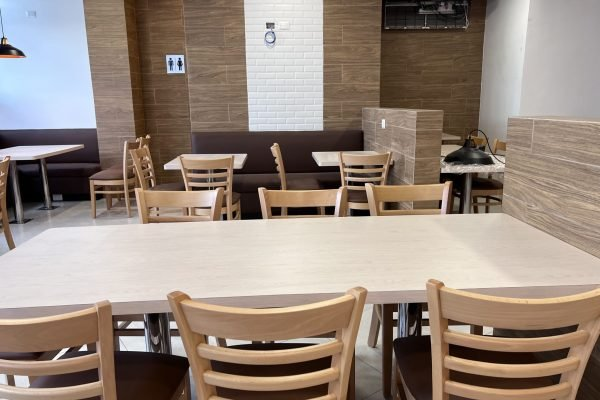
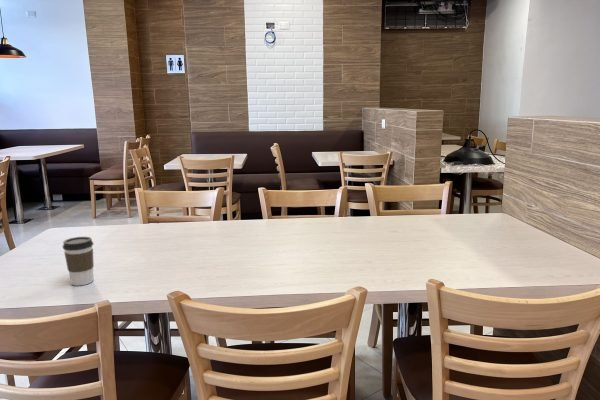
+ coffee cup [62,236,95,287]
